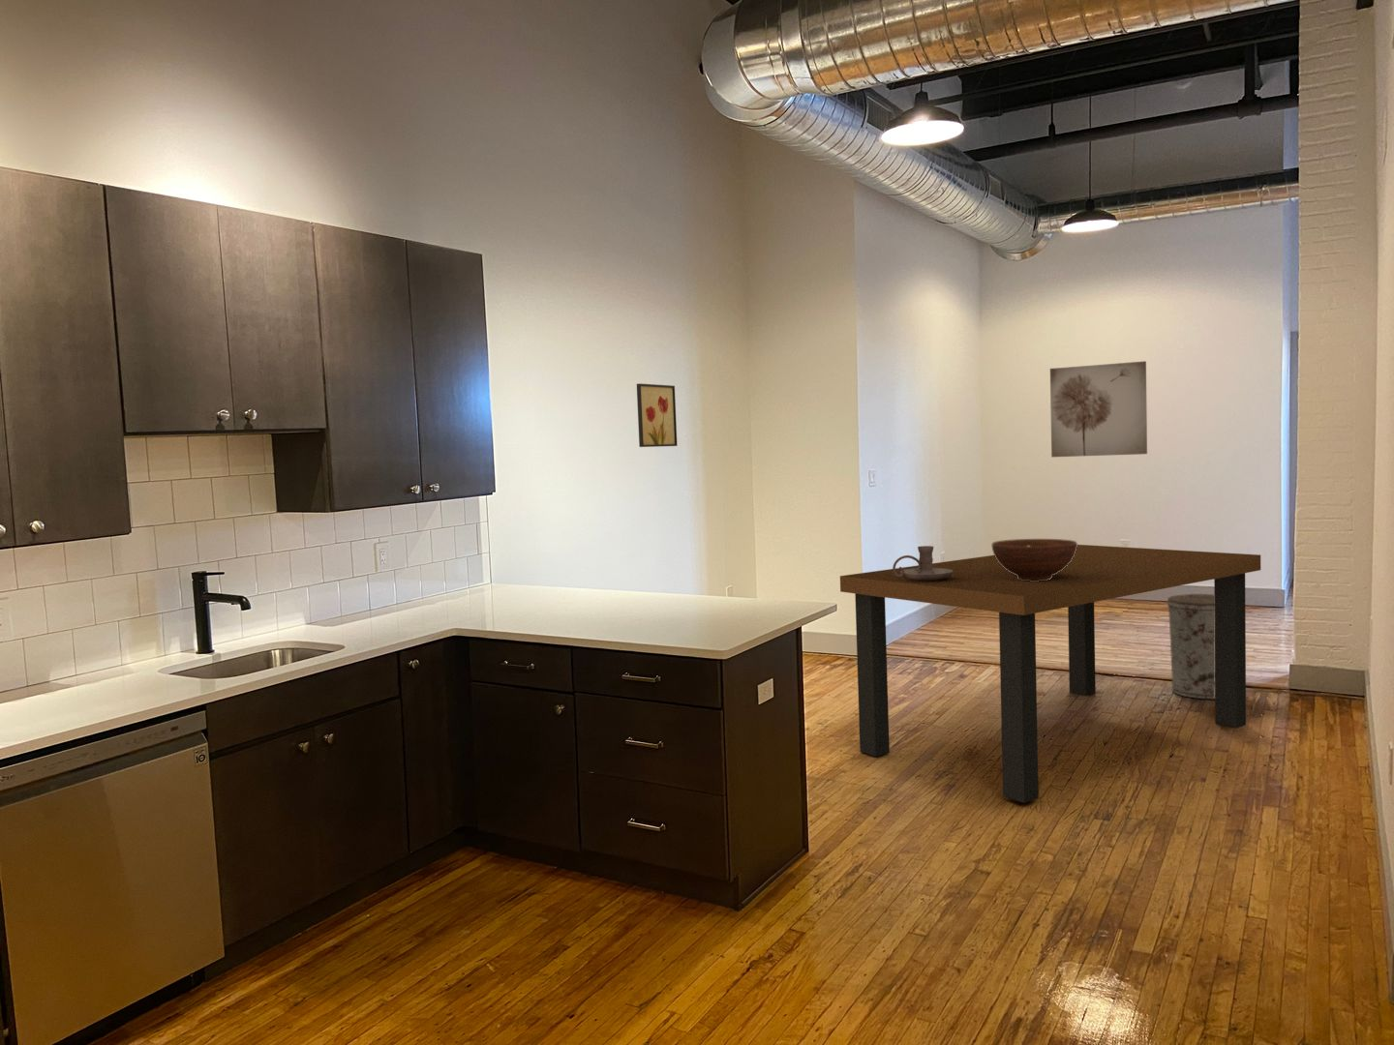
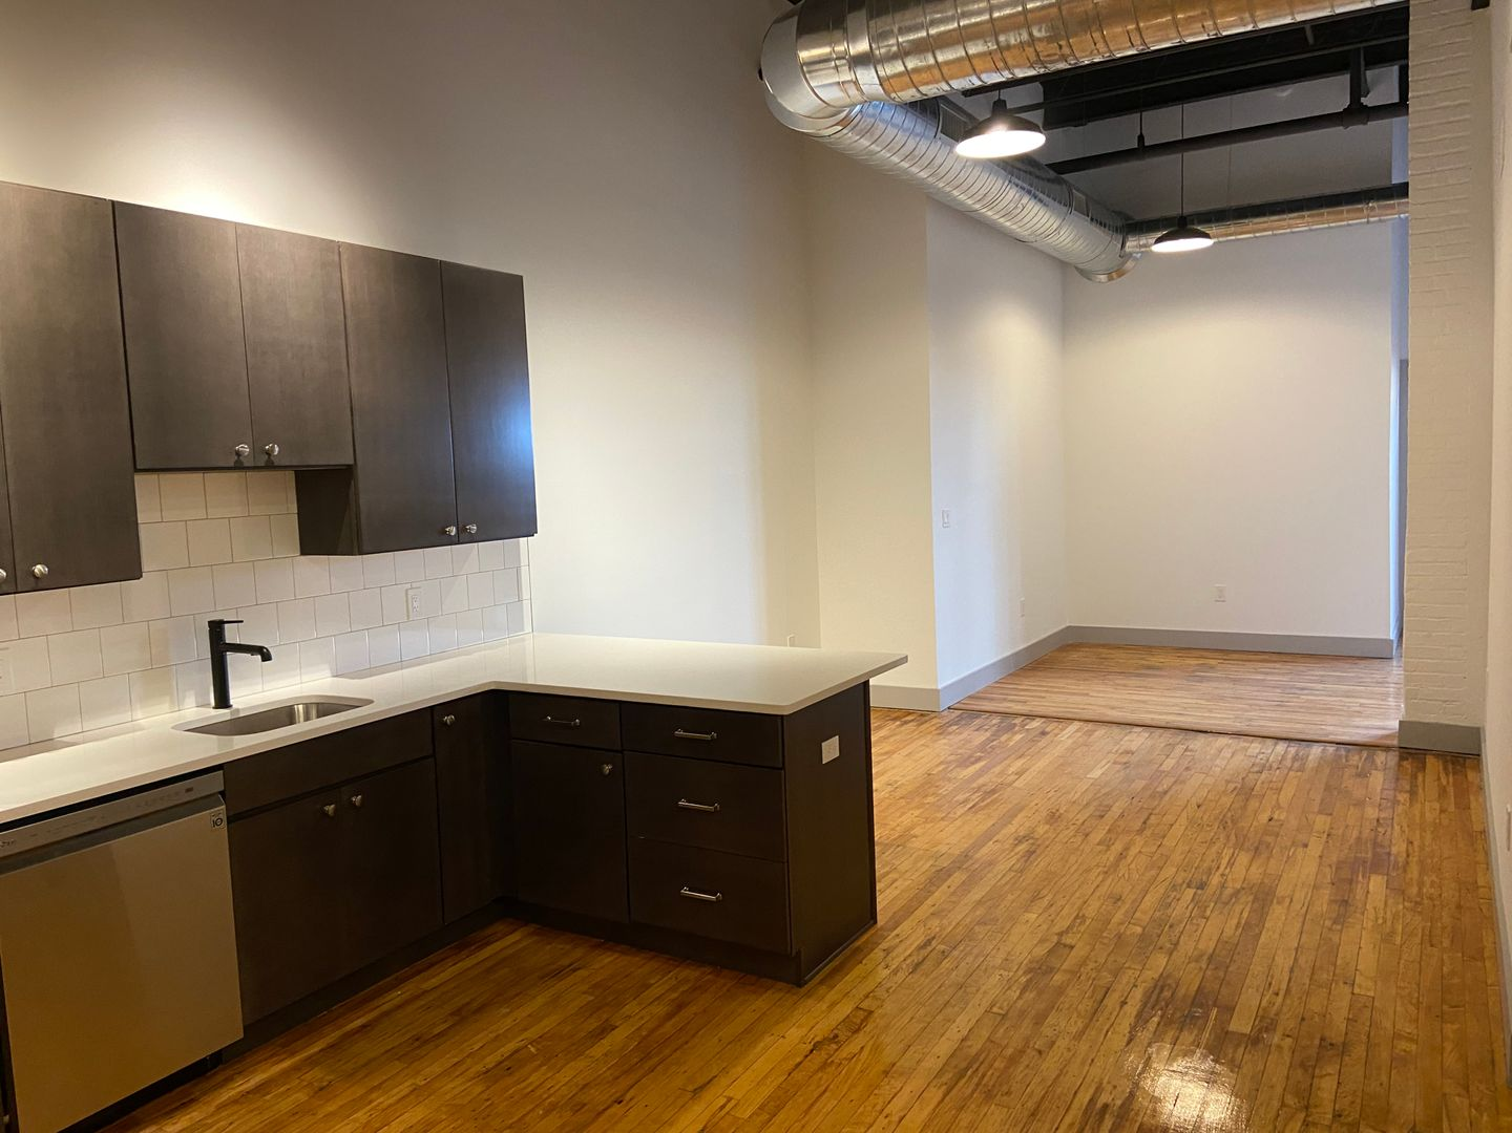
- wall art [1049,360,1148,458]
- fruit bowl [991,538,1078,582]
- candle holder [891,544,953,582]
- wall art [636,382,678,448]
- trash can [1167,593,1215,700]
- dining table [840,543,1261,805]
